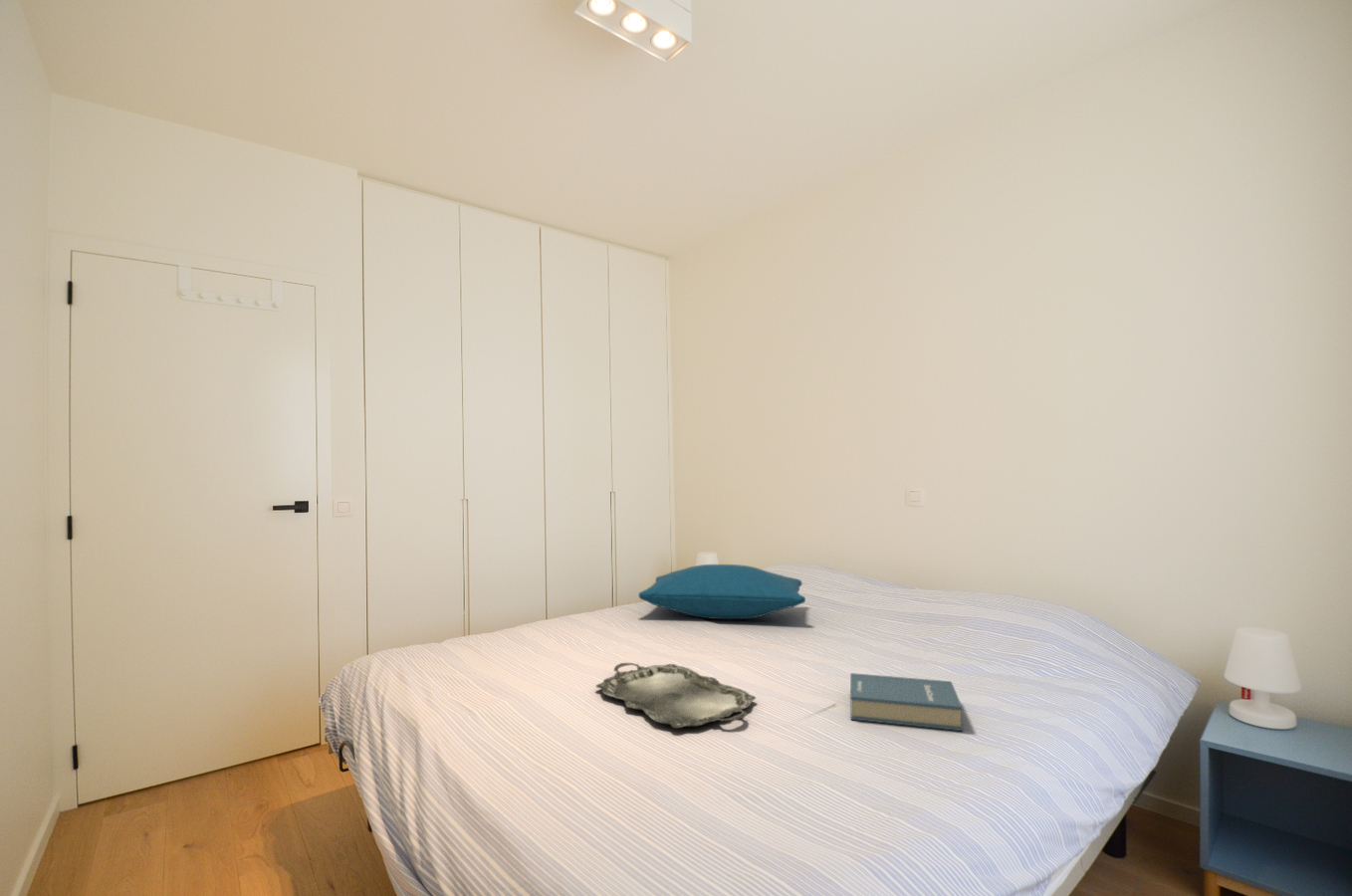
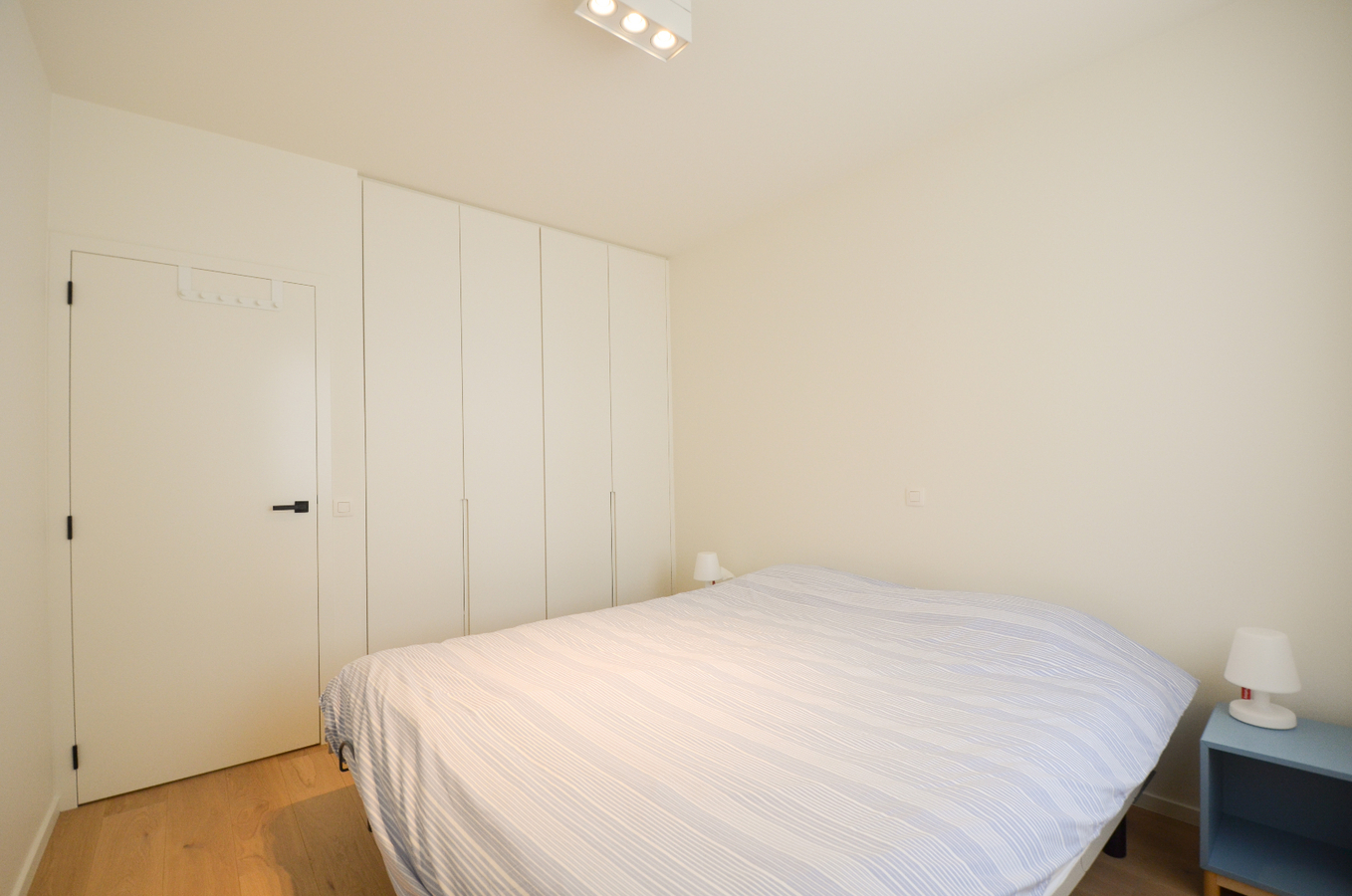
- serving tray [594,662,757,729]
- pillow [638,563,806,620]
- hardback book [849,672,964,732]
